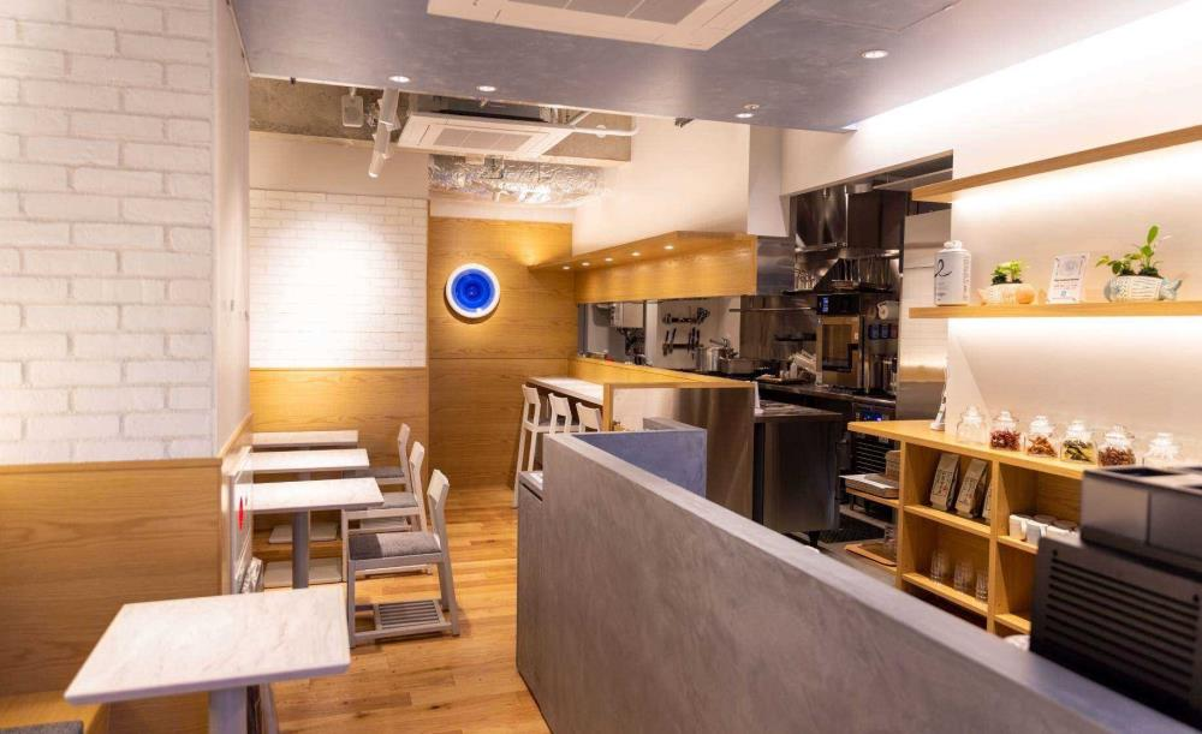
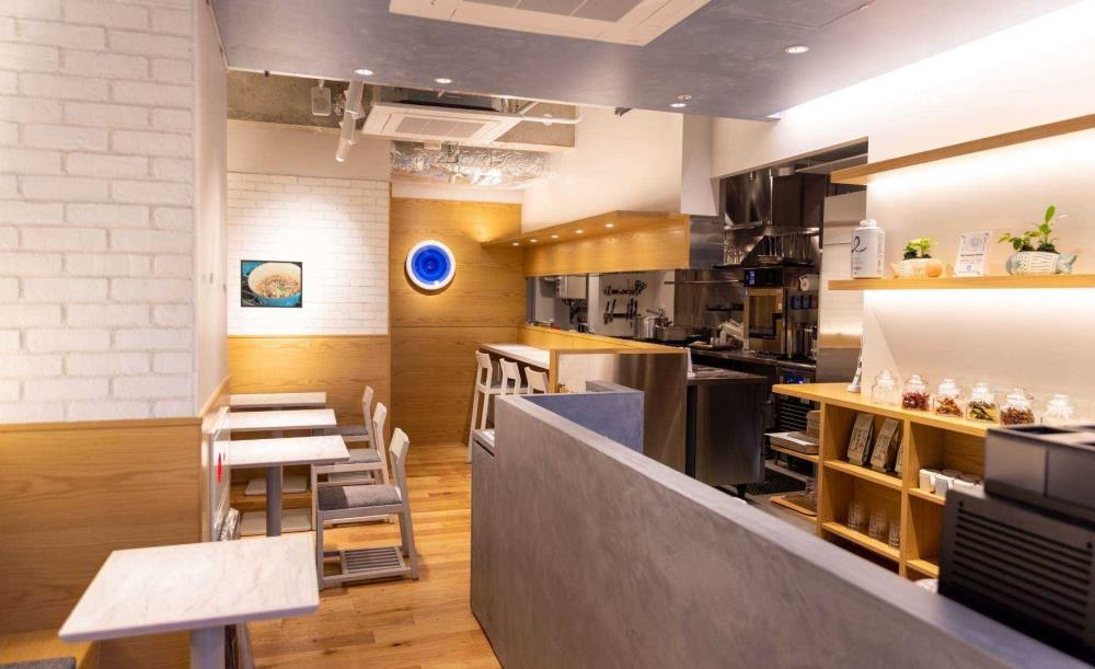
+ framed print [240,258,303,309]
